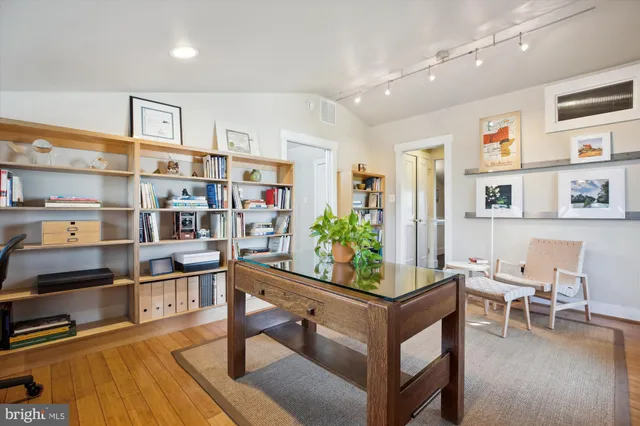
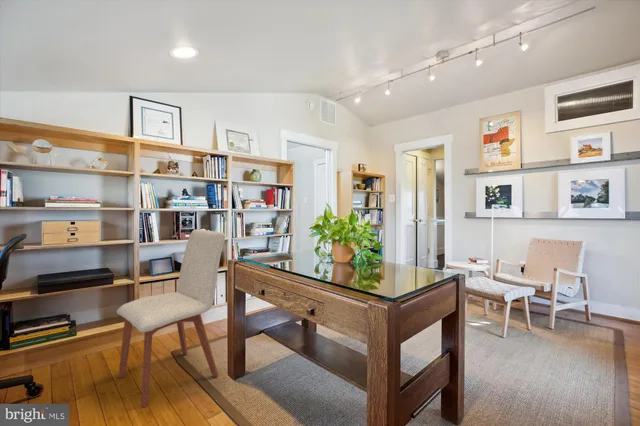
+ chair [116,229,226,409]
